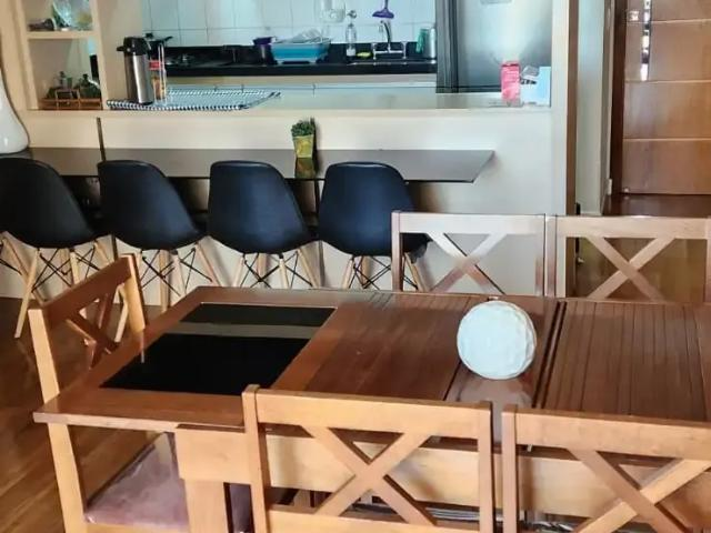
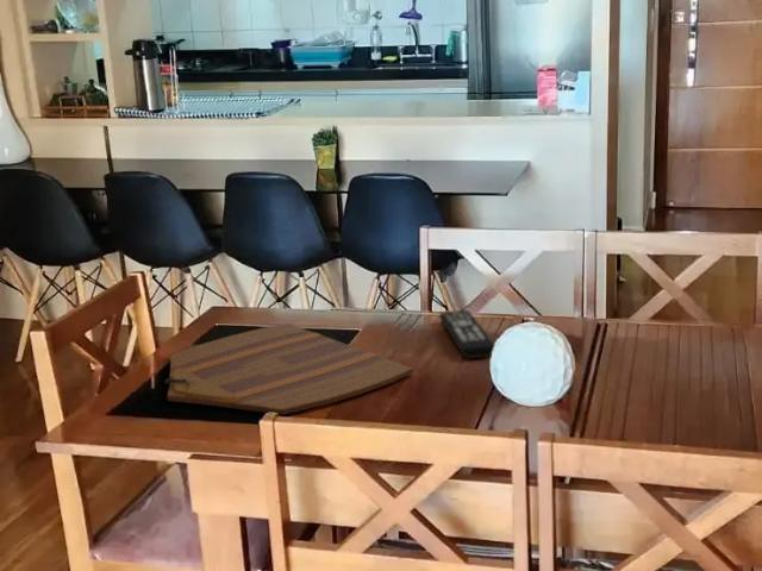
+ cutting board [164,322,414,416]
+ remote control [438,309,495,359]
